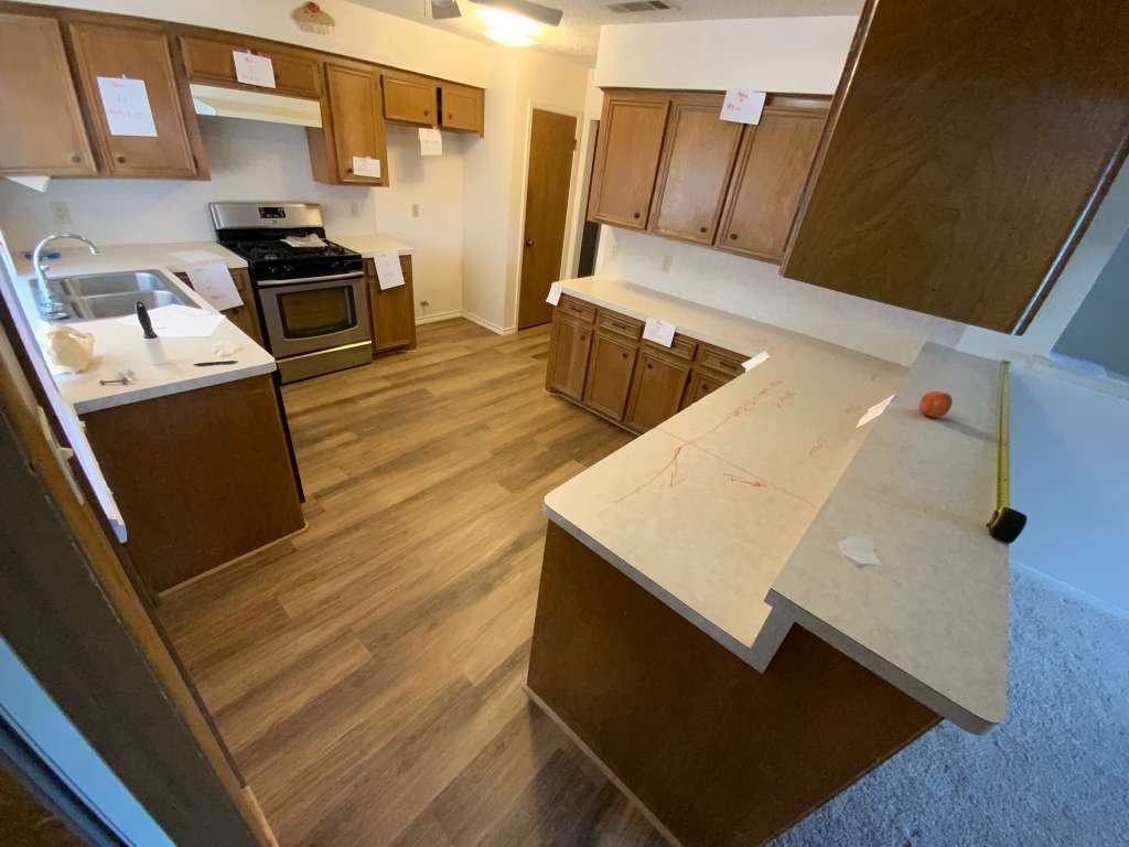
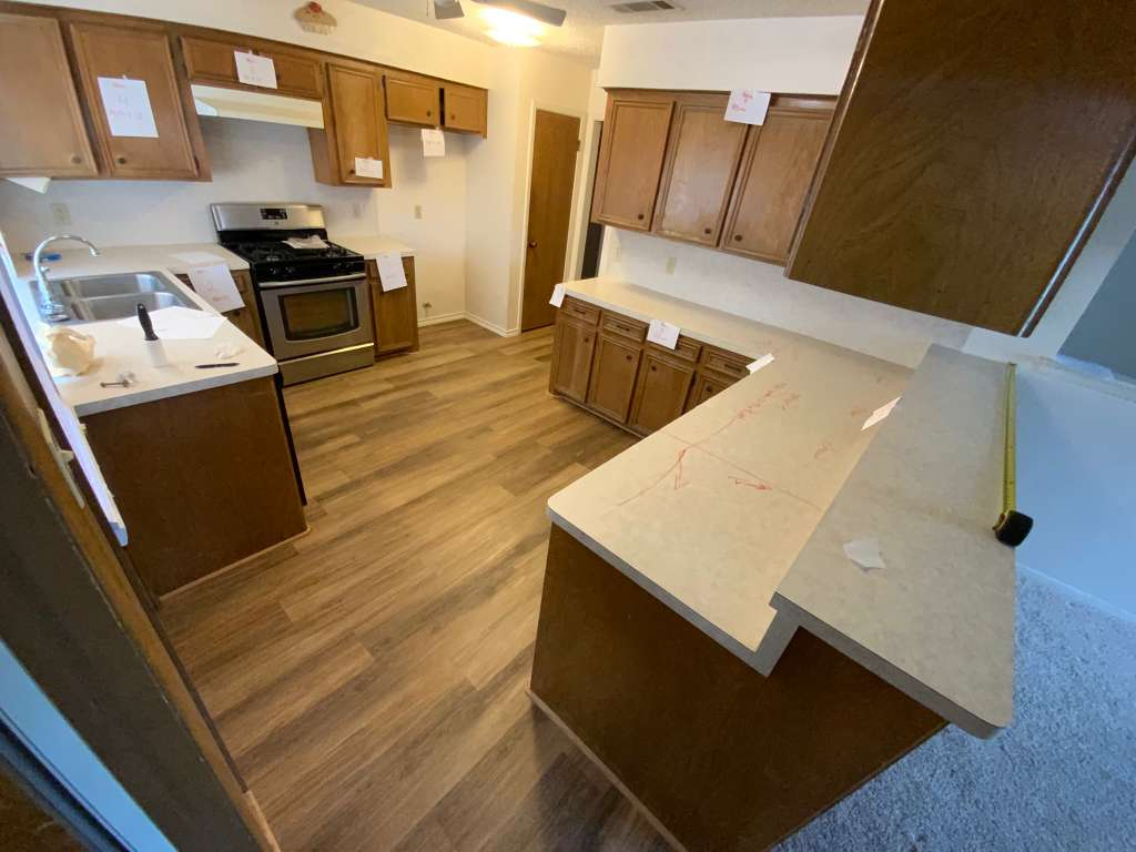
- fruit [917,390,954,418]
